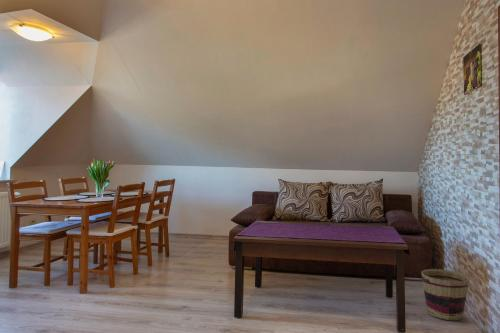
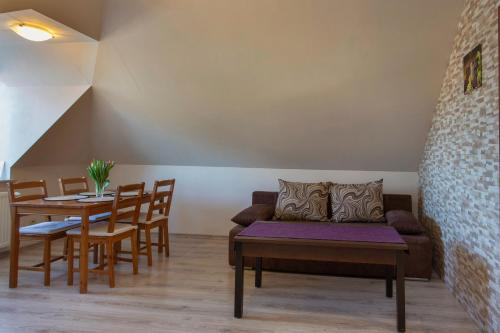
- basket [420,268,470,321]
